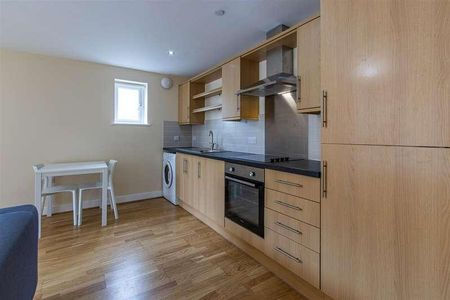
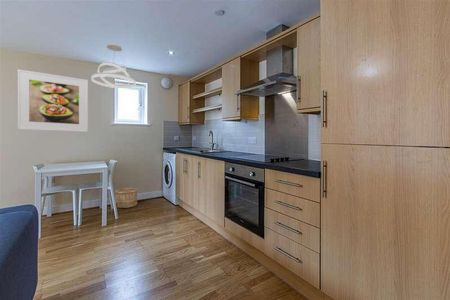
+ wooden bucket [114,187,138,209]
+ pendant light [90,42,137,89]
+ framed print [17,68,89,133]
